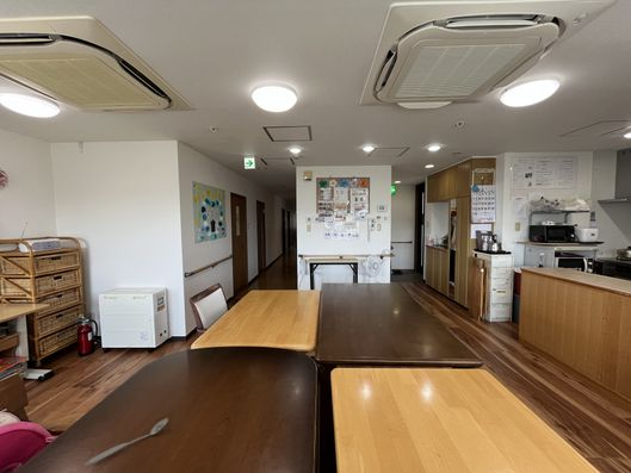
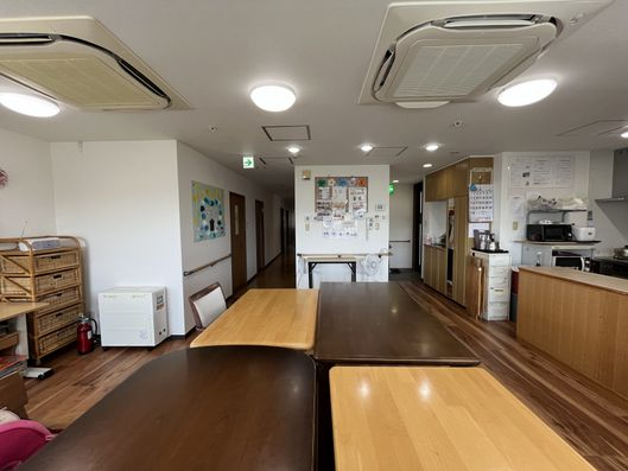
- spoon [83,417,169,467]
